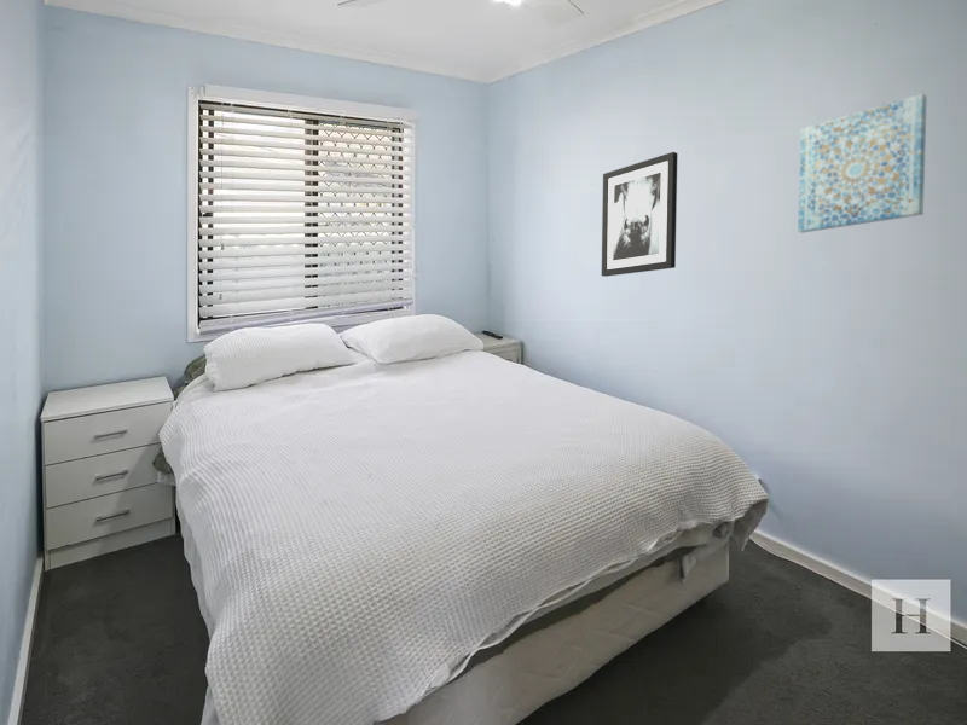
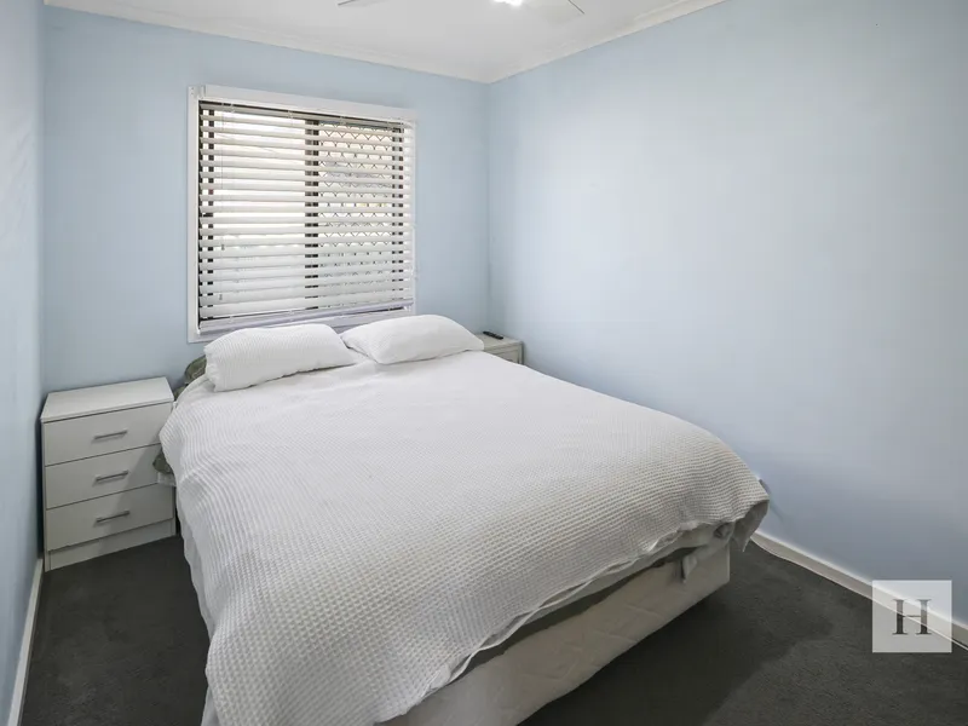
- wall art [601,151,678,278]
- wall art [797,92,928,233]
